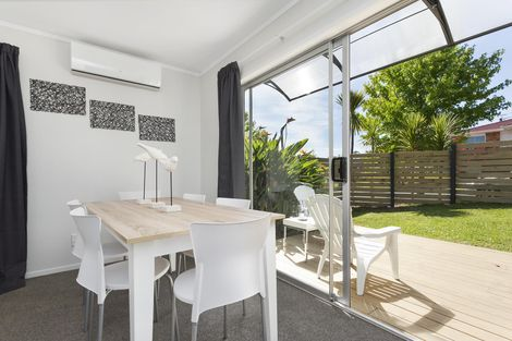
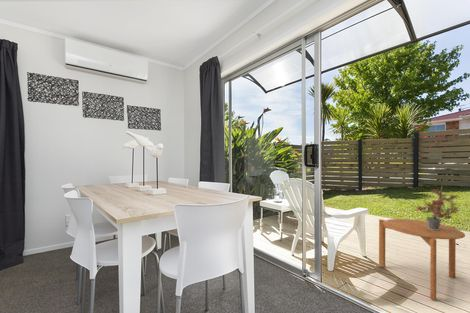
+ potted plant [411,184,461,230]
+ side table [378,218,466,302]
